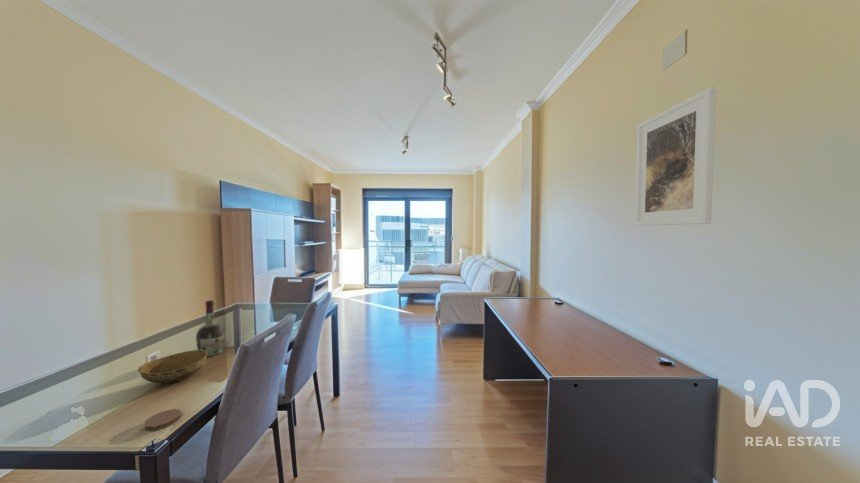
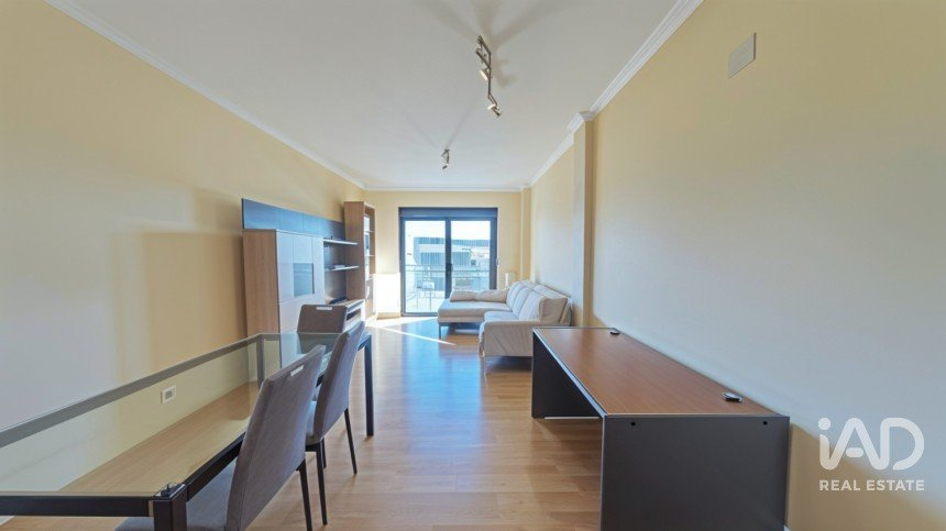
- coaster [143,408,182,432]
- cognac bottle [195,299,226,358]
- bowl [137,349,207,384]
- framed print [634,86,717,226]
